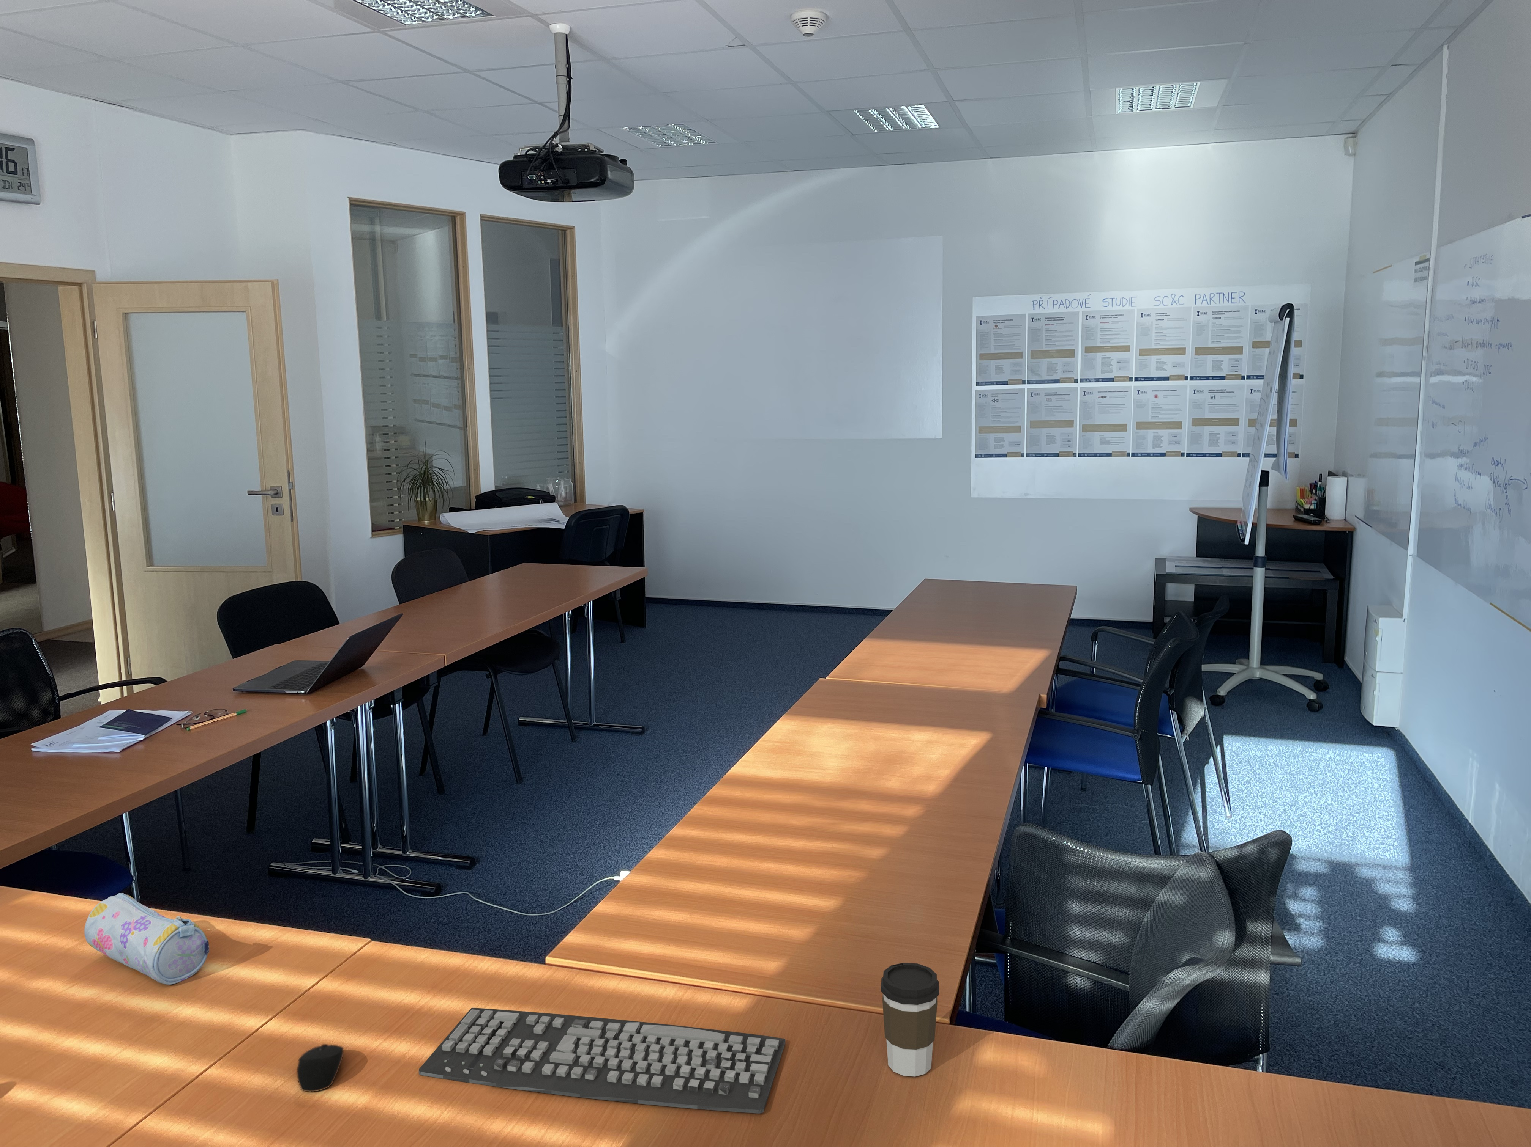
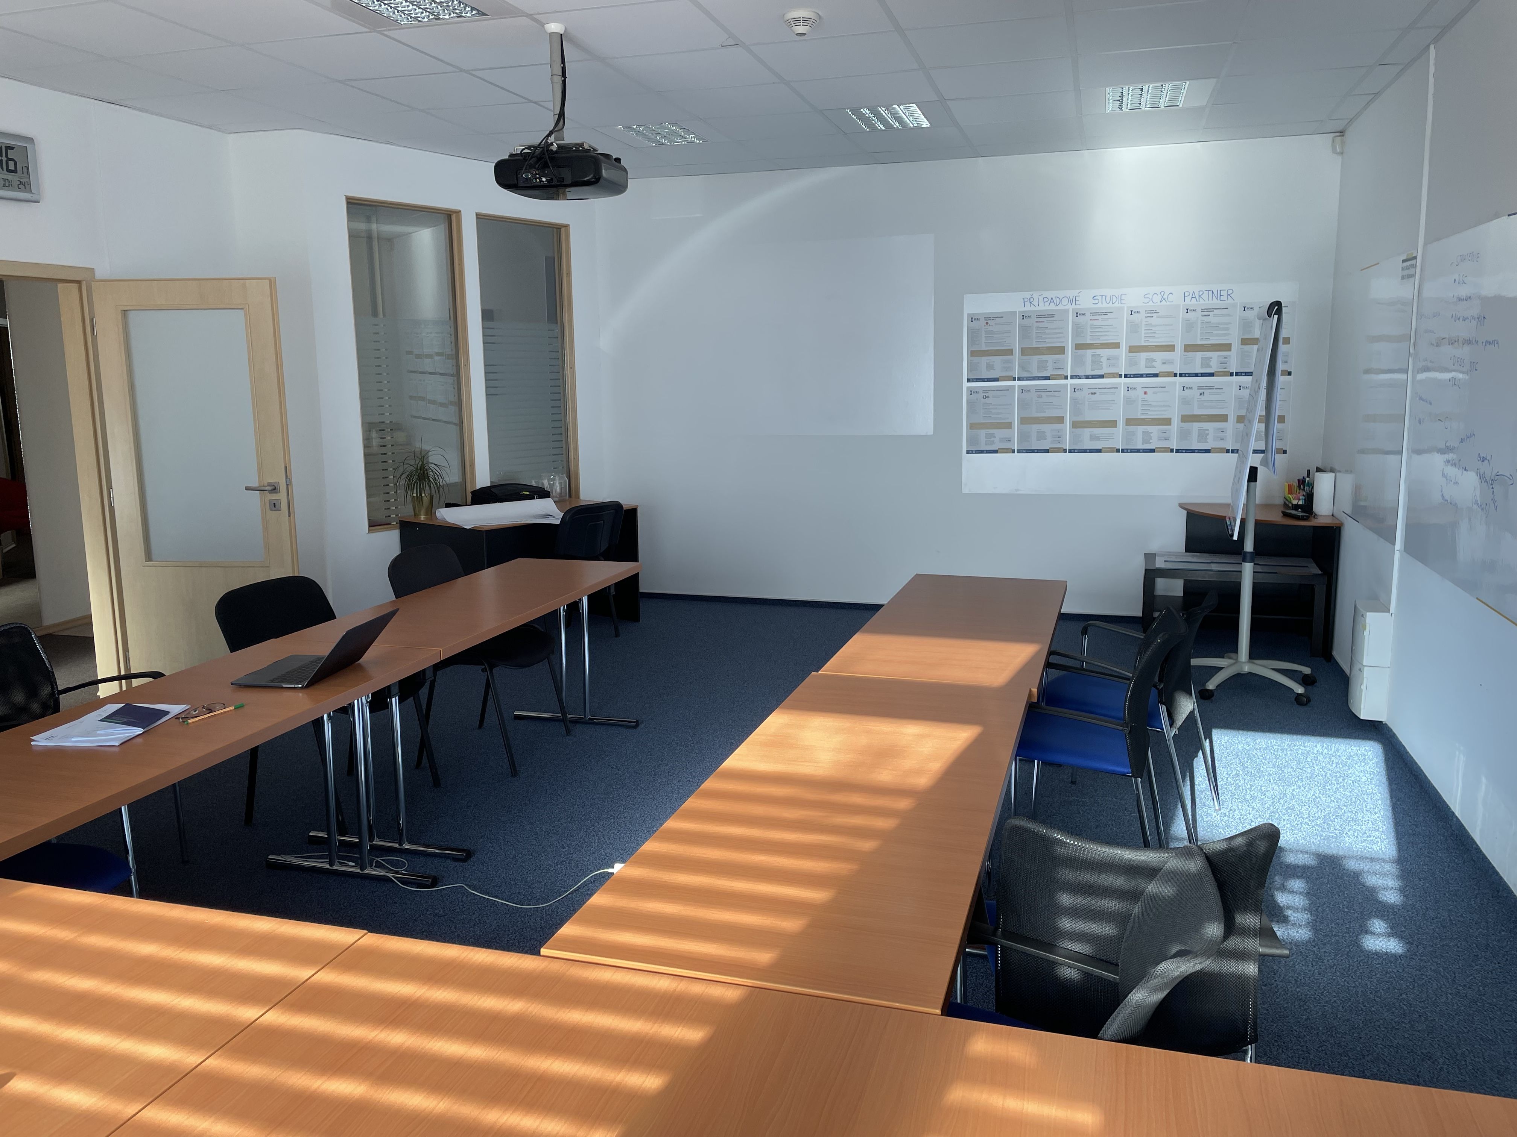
- pencil case [84,893,210,986]
- coffee cup [880,963,940,1077]
- keyboard [418,1007,786,1114]
- computer mouse [297,1043,344,1093]
